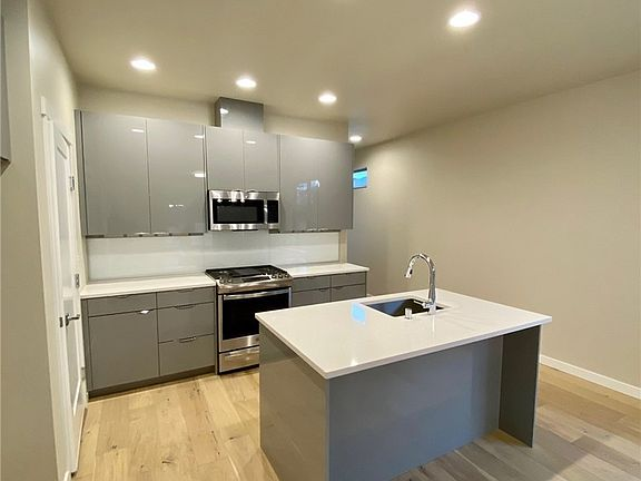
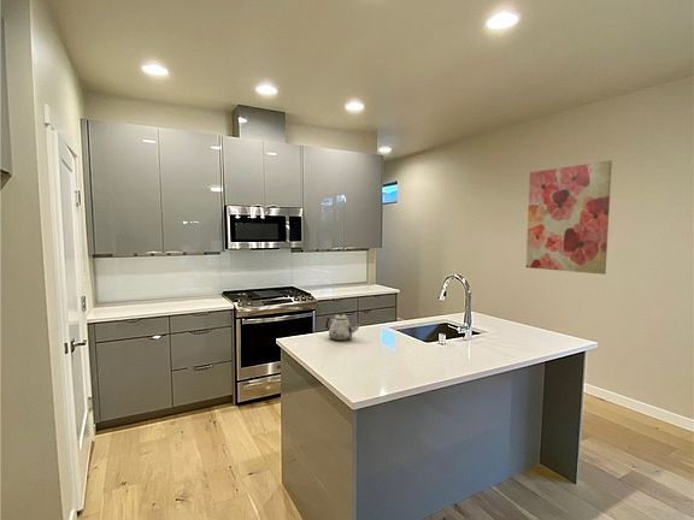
+ wall art [525,160,613,276]
+ teapot [324,313,361,342]
